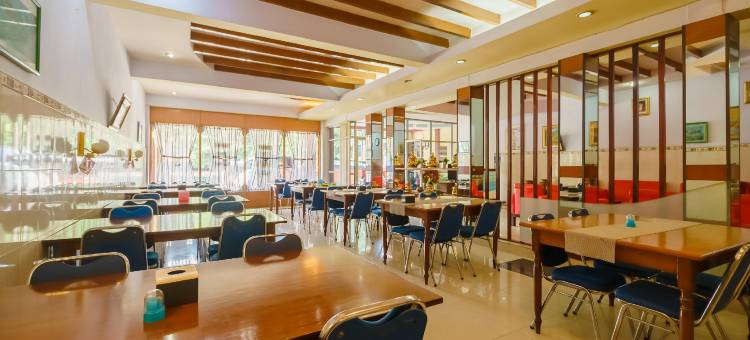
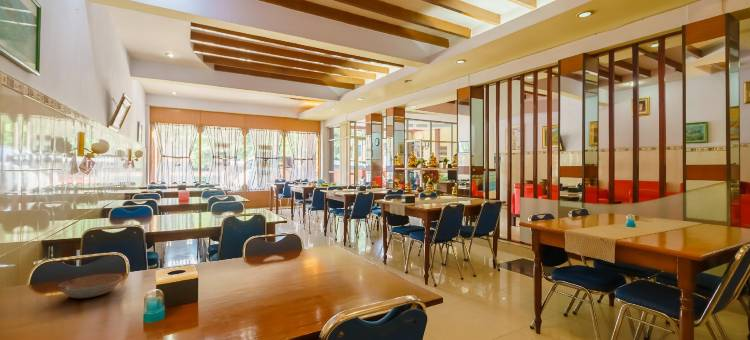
+ bowl [57,273,124,299]
